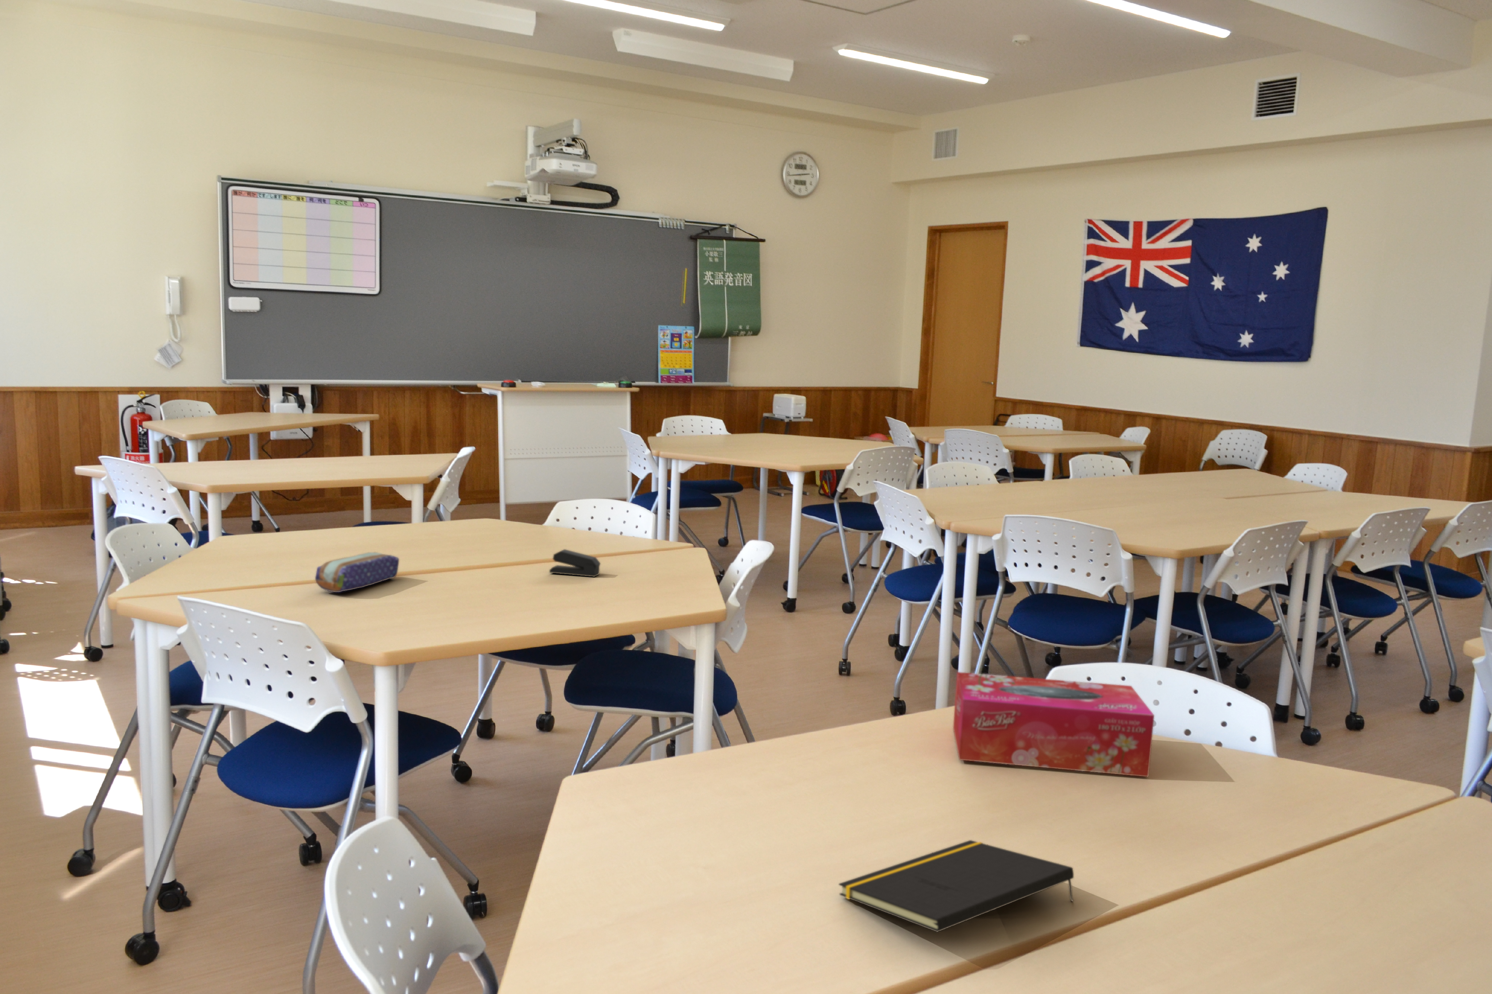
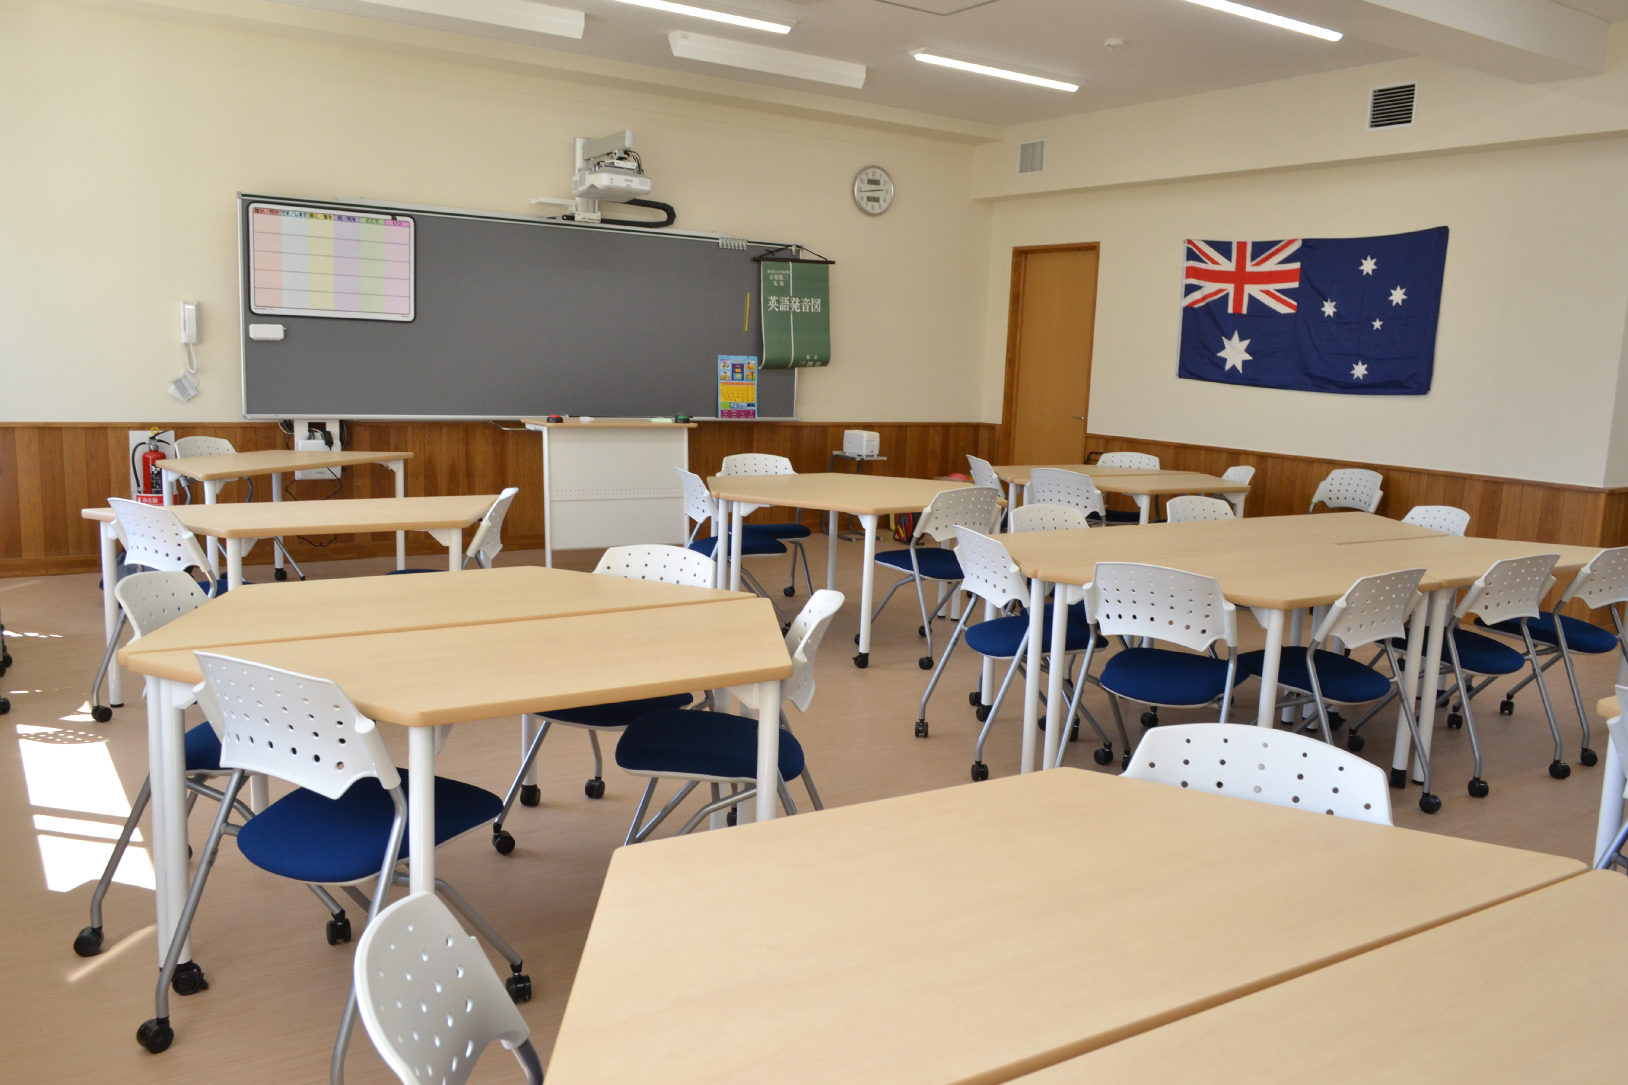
- tissue box [952,671,1155,778]
- stapler [548,549,601,577]
- pencil case [315,551,400,592]
- notepad [838,840,1075,933]
